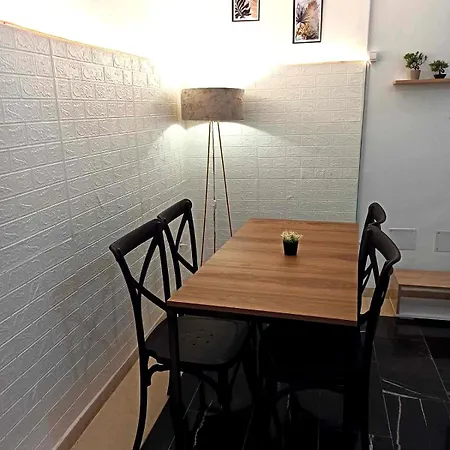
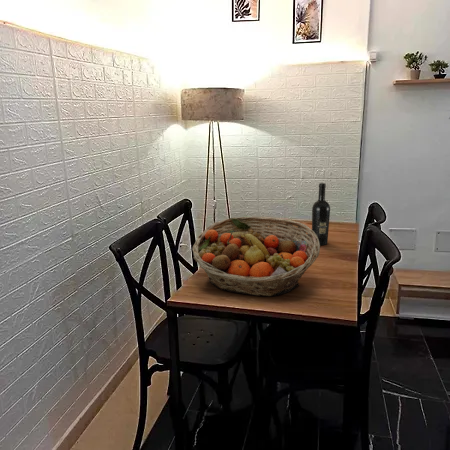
+ fruit basket [191,216,321,297]
+ wine bottle [311,182,331,246]
